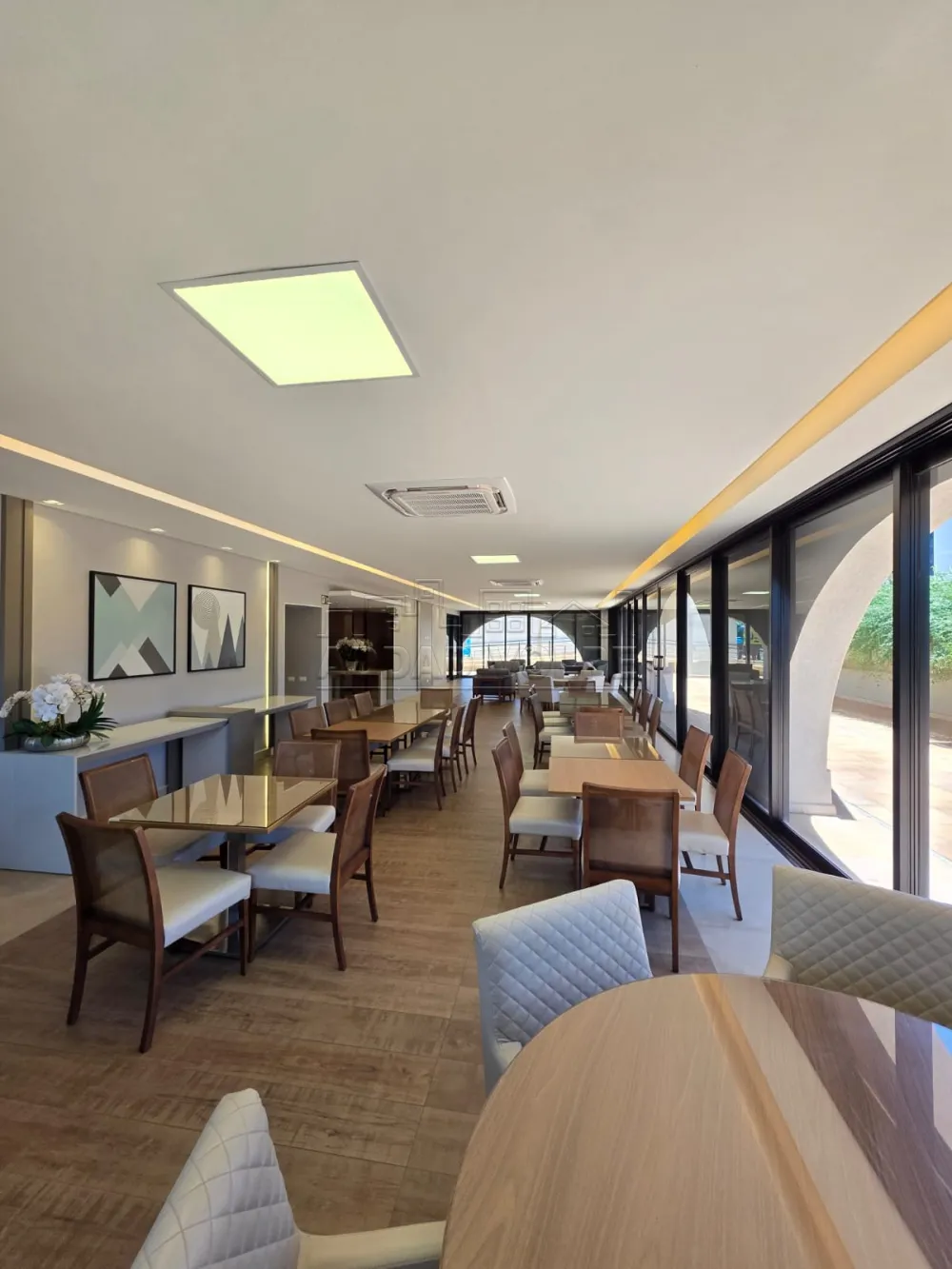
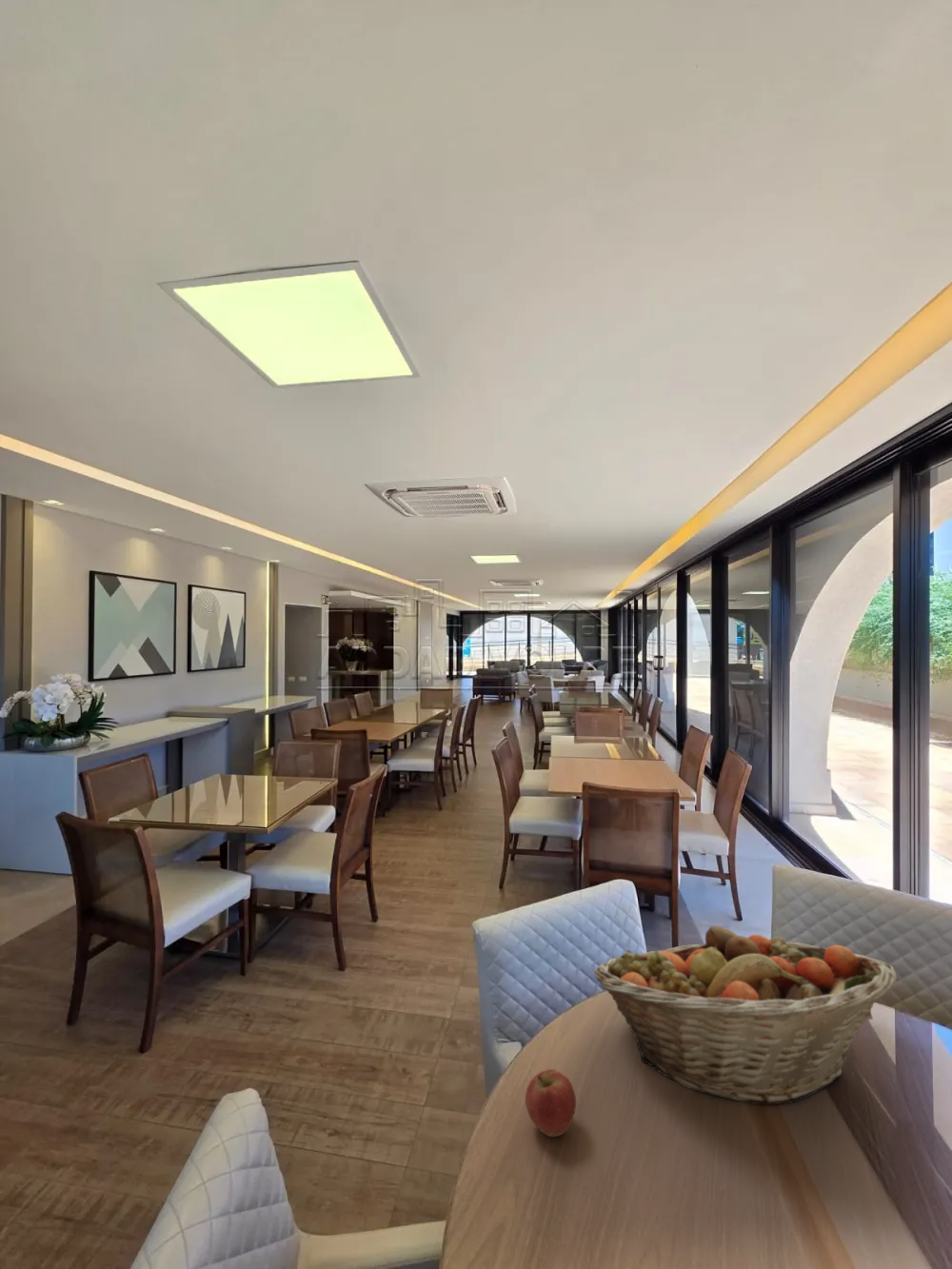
+ fruit basket [593,924,898,1105]
+ apple [525,1068,577,1138]
